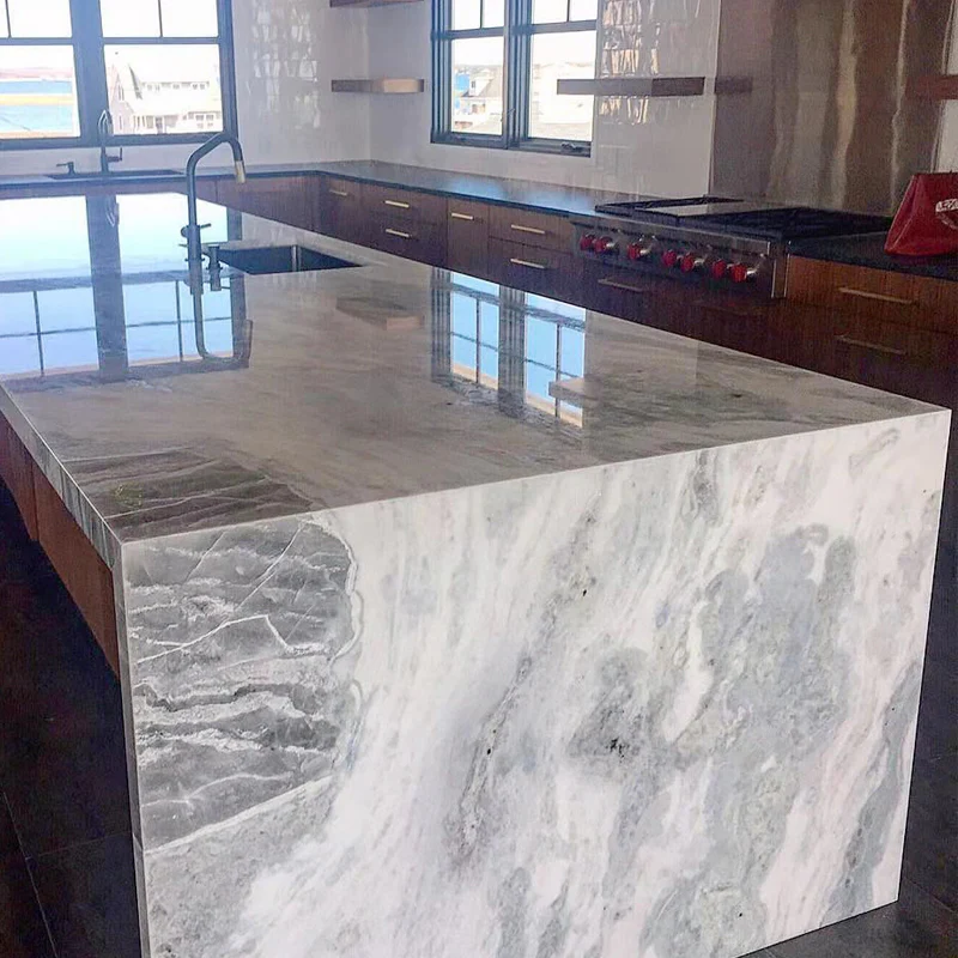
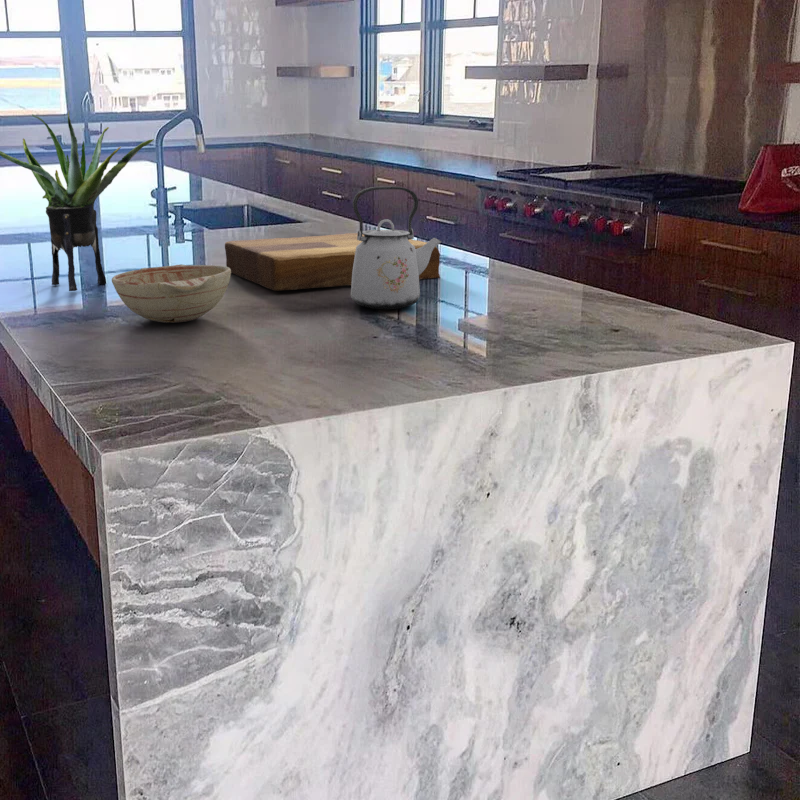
+ cutting board [224,232,441,292]
+ decorative bowl [111,264,232,324]
+ potted plant [0,111,155,292]
+ kettle [350,185,443,310]
